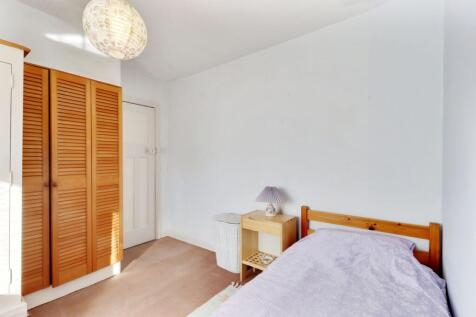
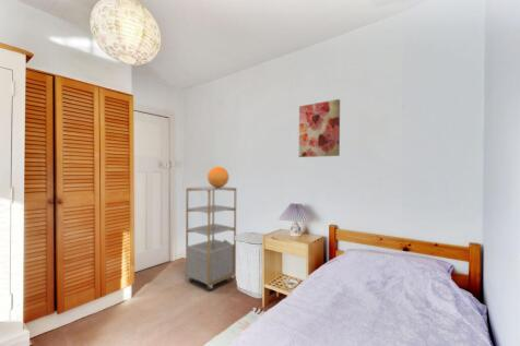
+ shelving unit [185,186,237,291]
+ wall art [298,98,341,158]
+ decorative sphere [206,166,229,188]
